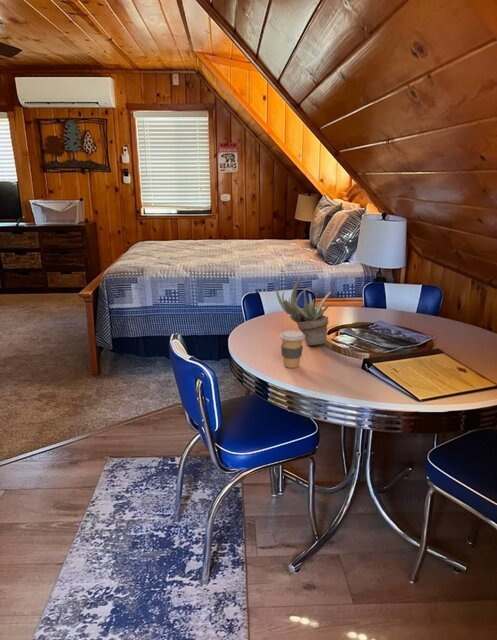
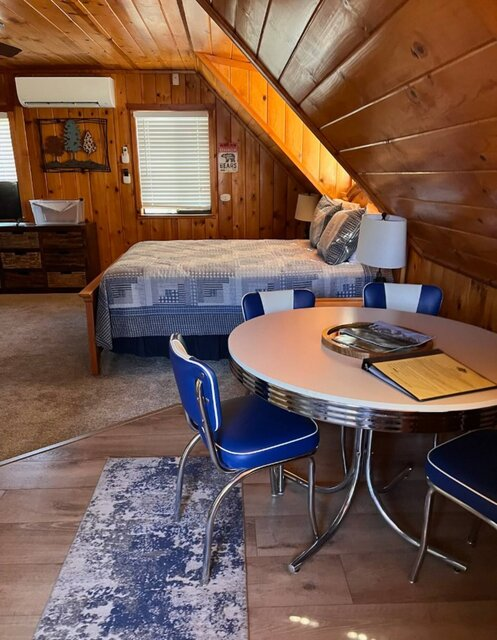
- coffee cup [279,329,305,369]
- succulent plant [275,276,332,346]
